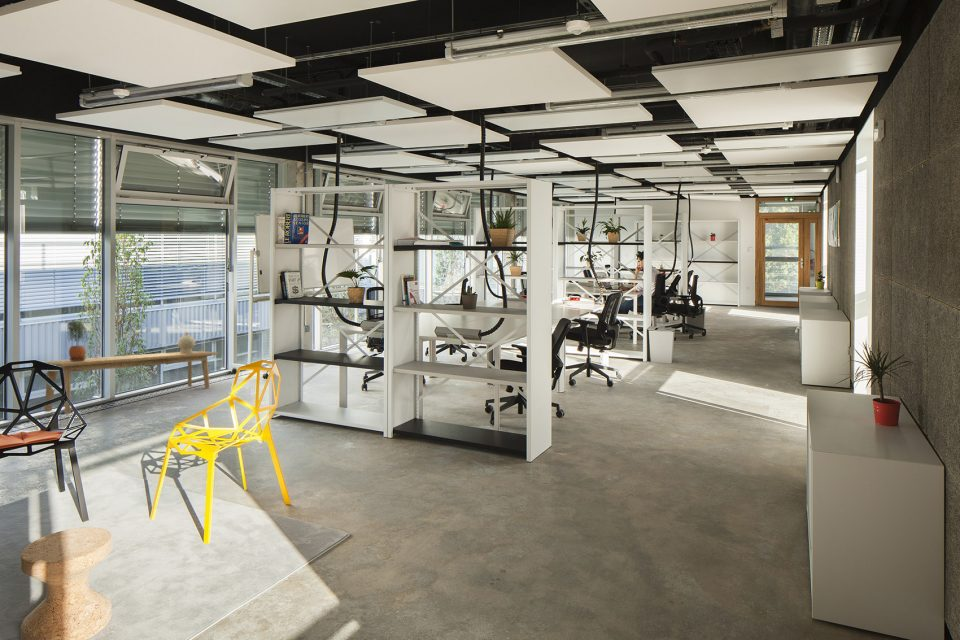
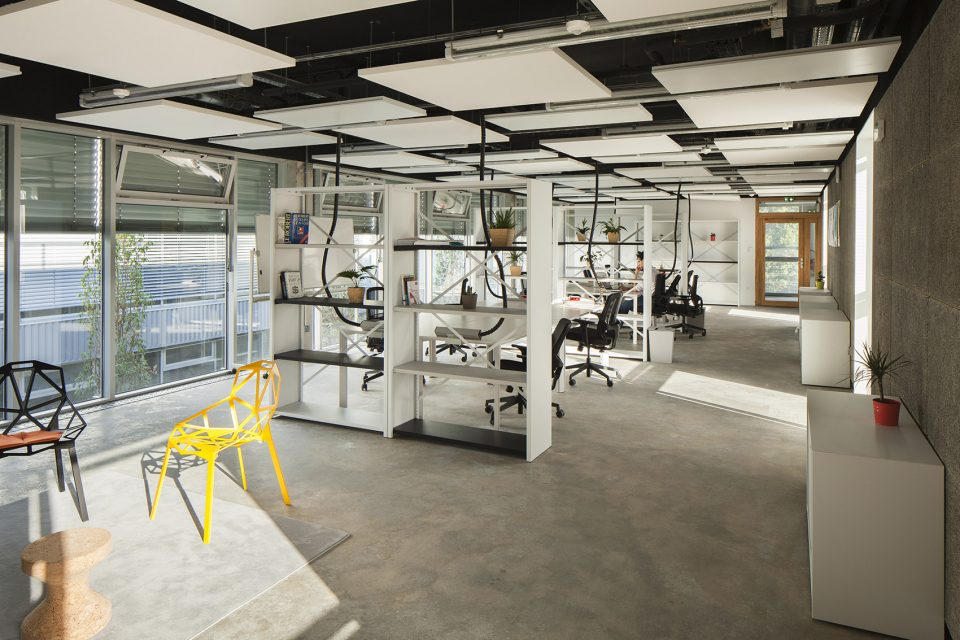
- bench [42,350,220,415]
- potted plant [66,320,90,361]
- ceramic vessel [177,331,196,354]
